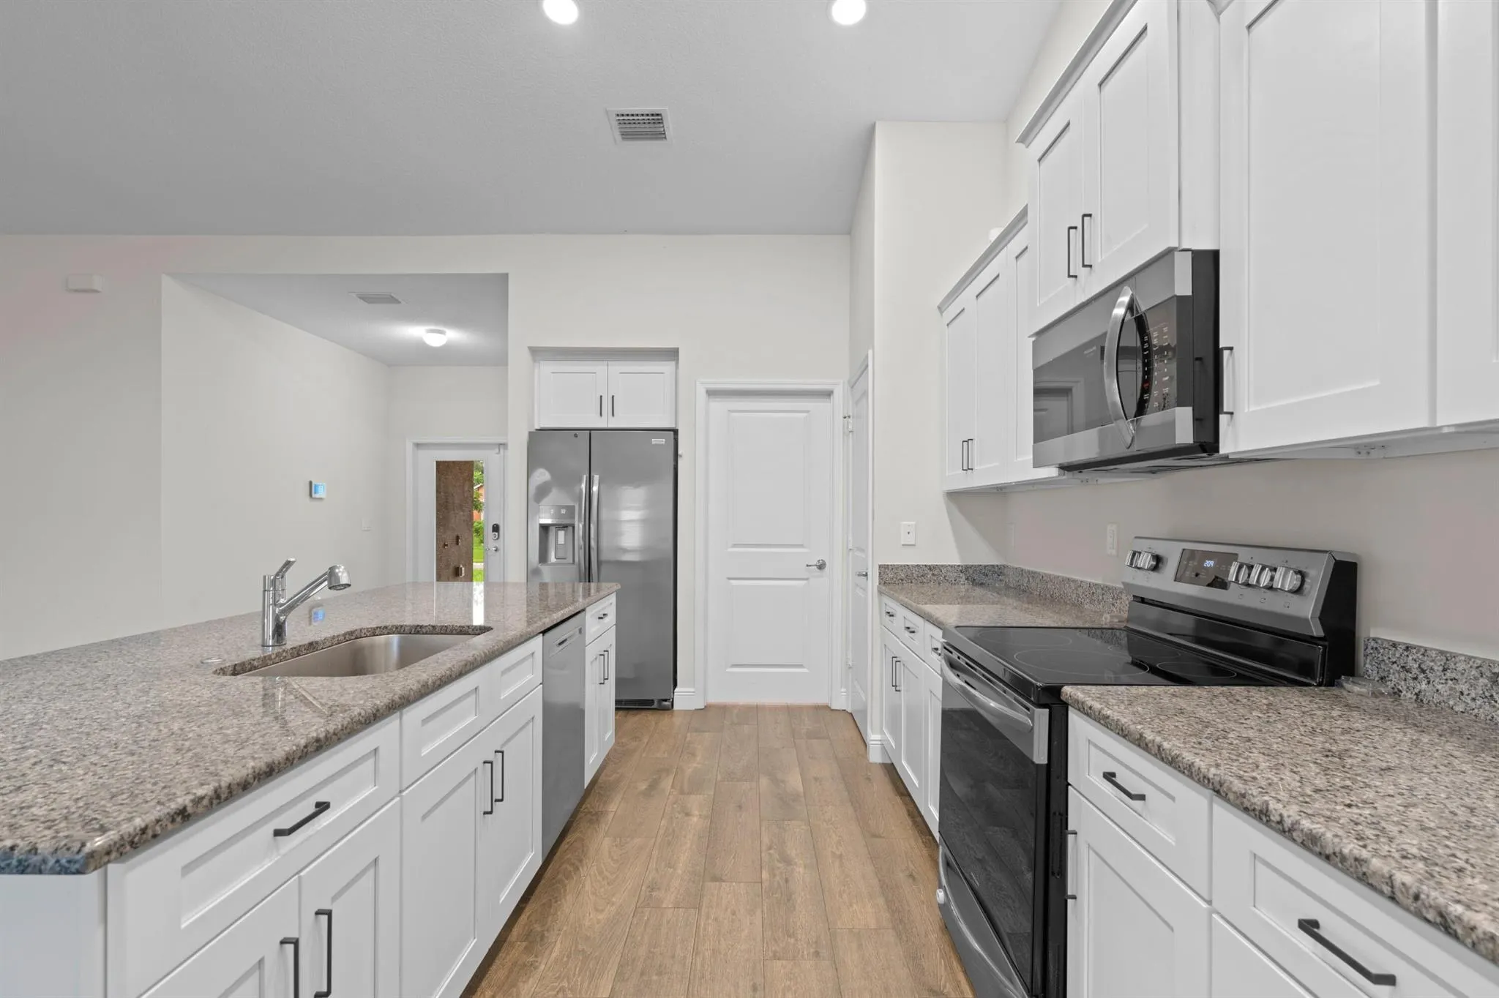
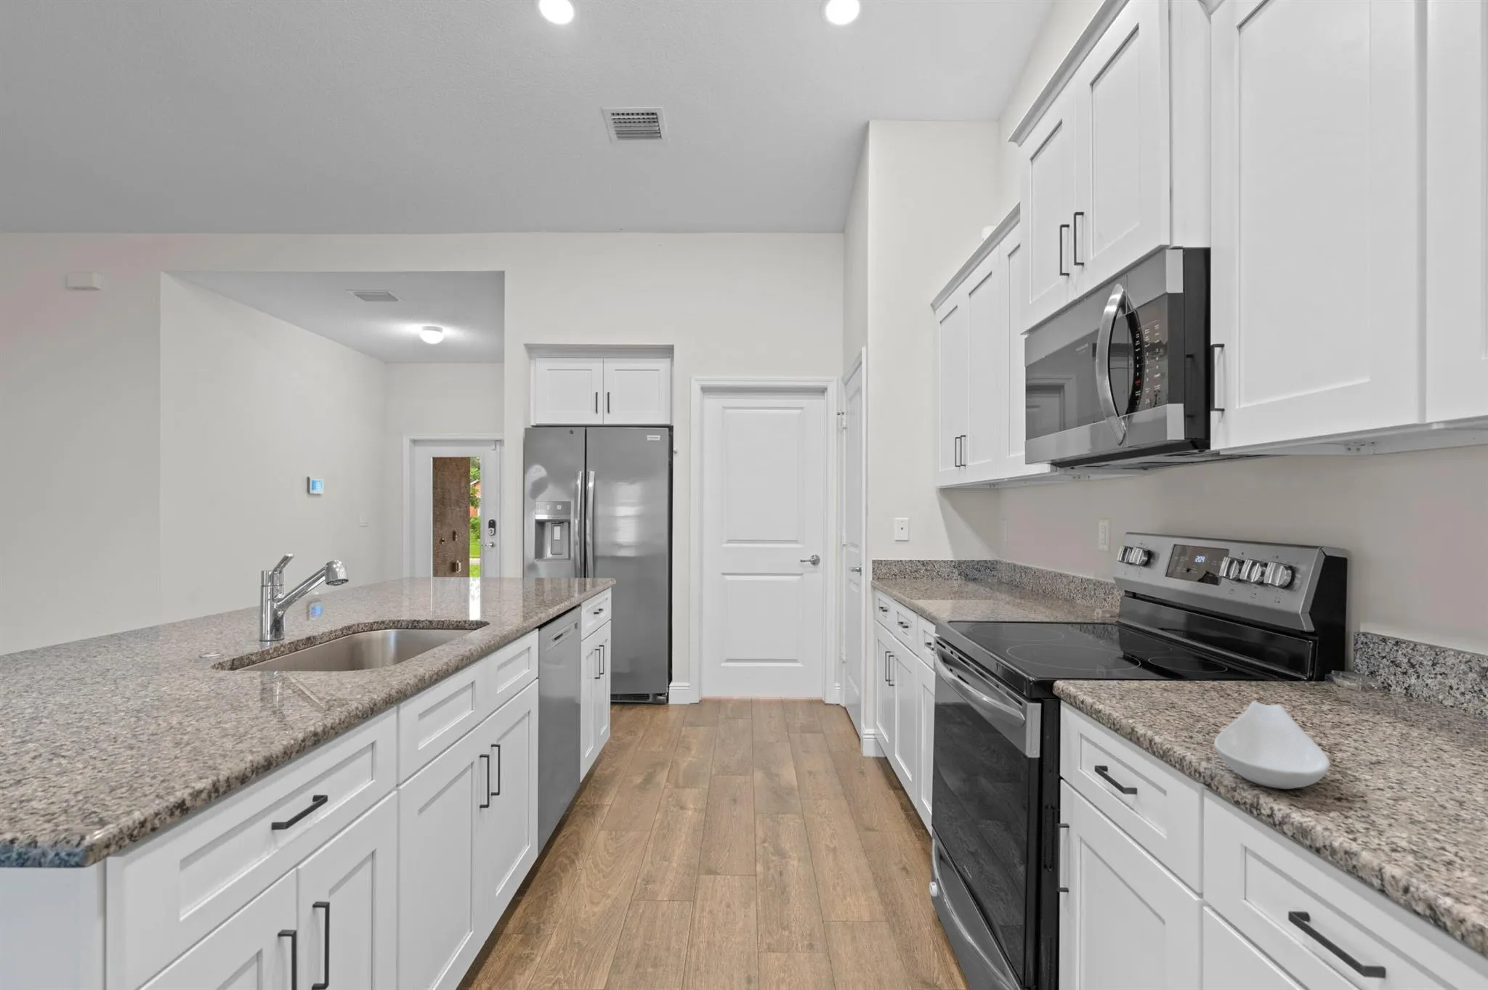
+ spoon rest [1214,701,1331,790]
